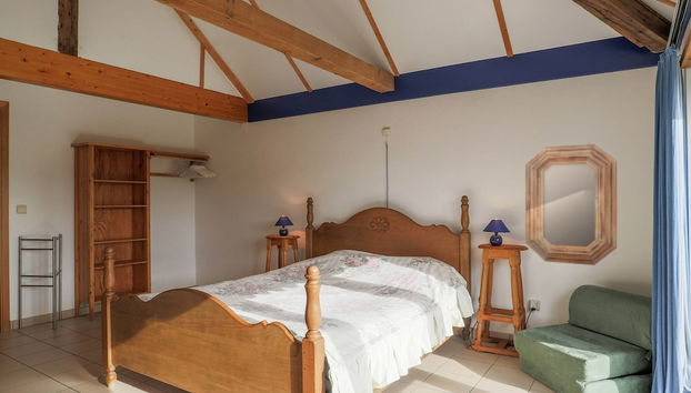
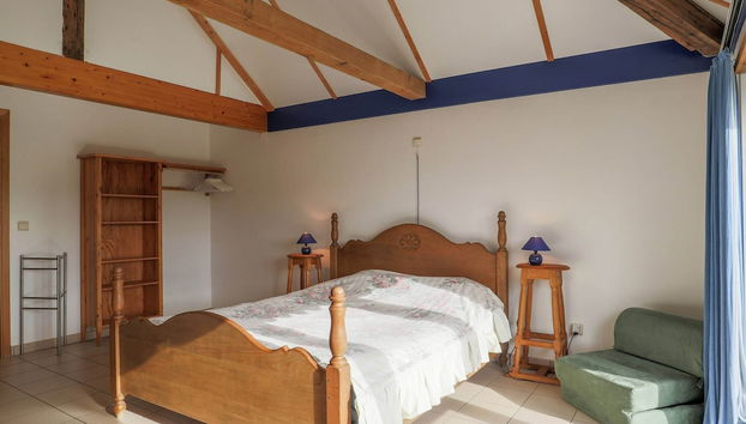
- home mirror [524,143,619,266]
